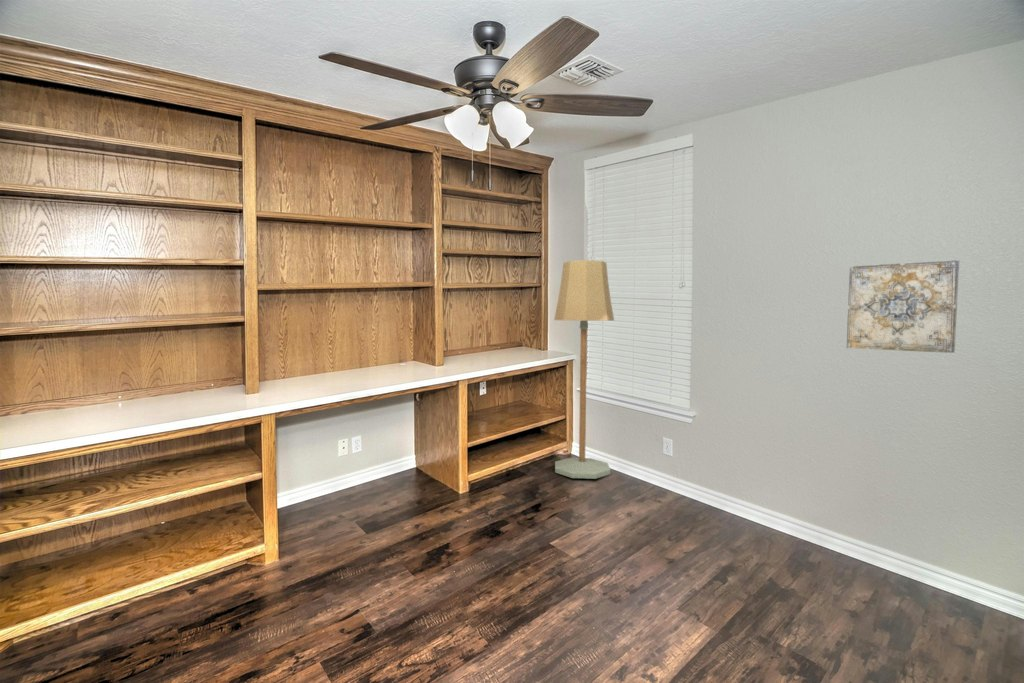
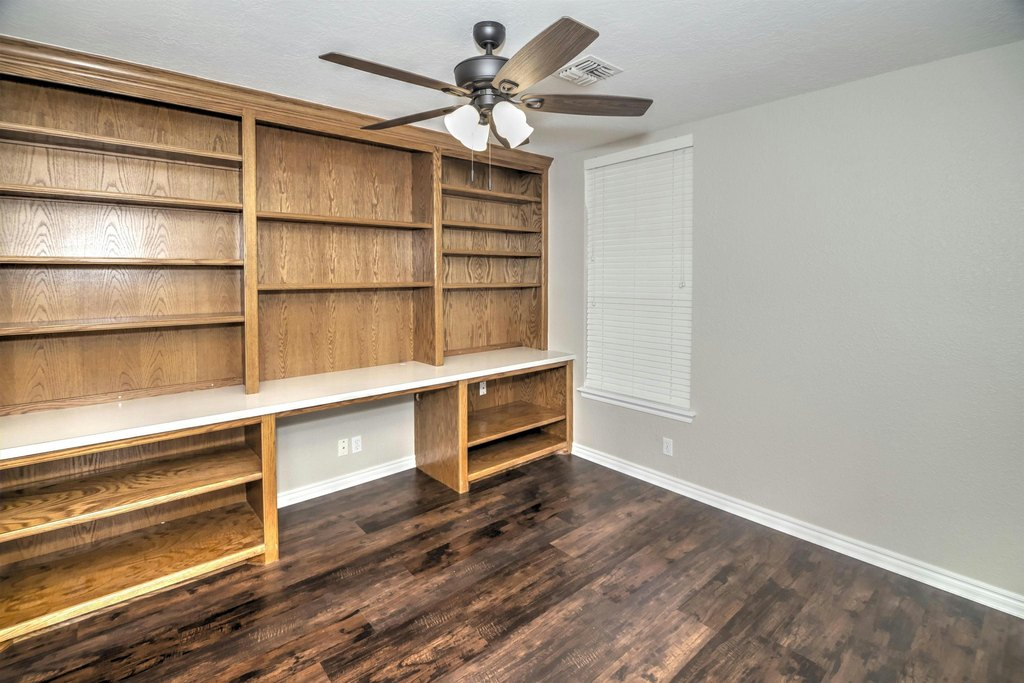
- floor lamp [553,259,615,480]
- wall art [846,259,960,354]
